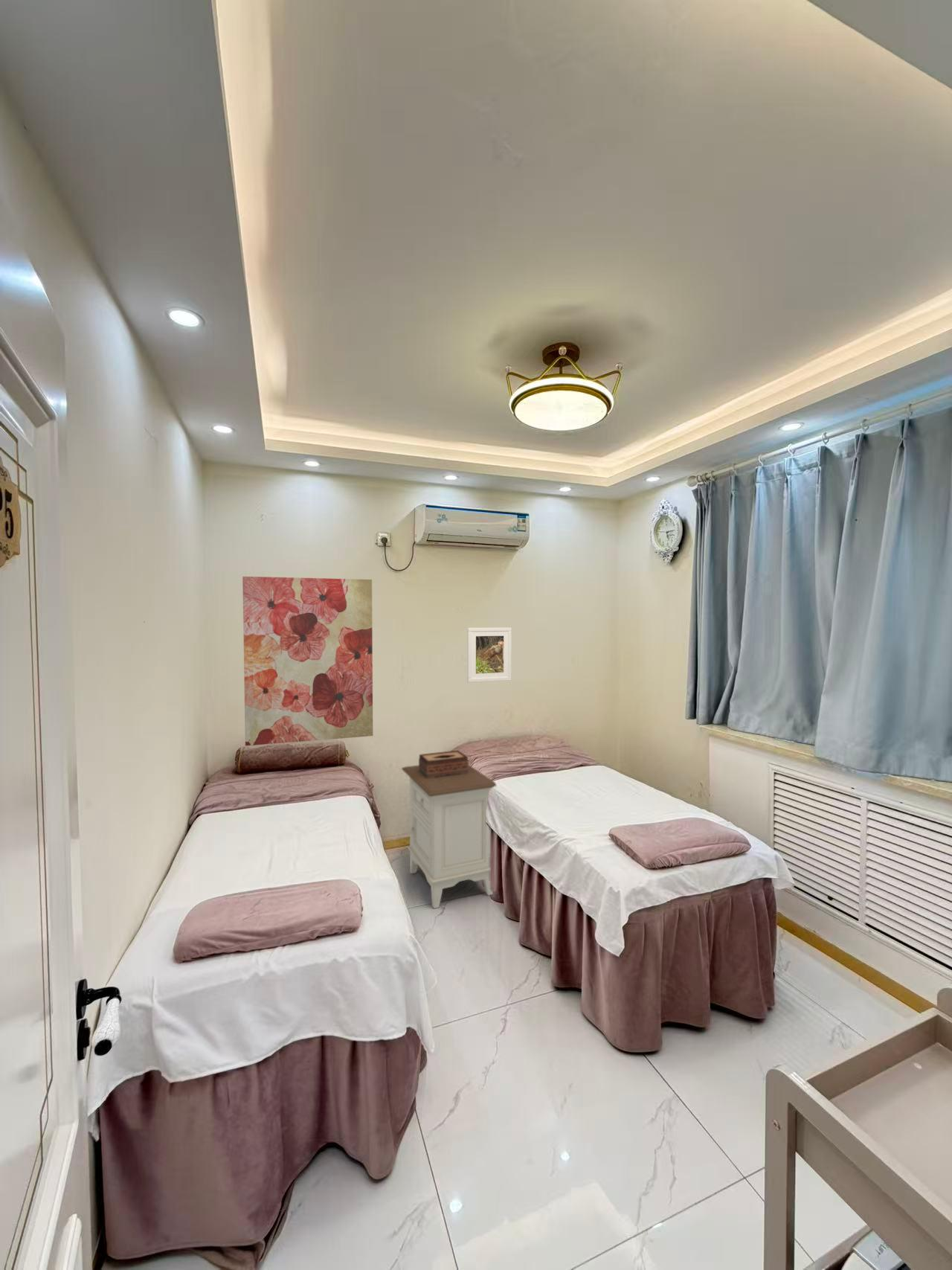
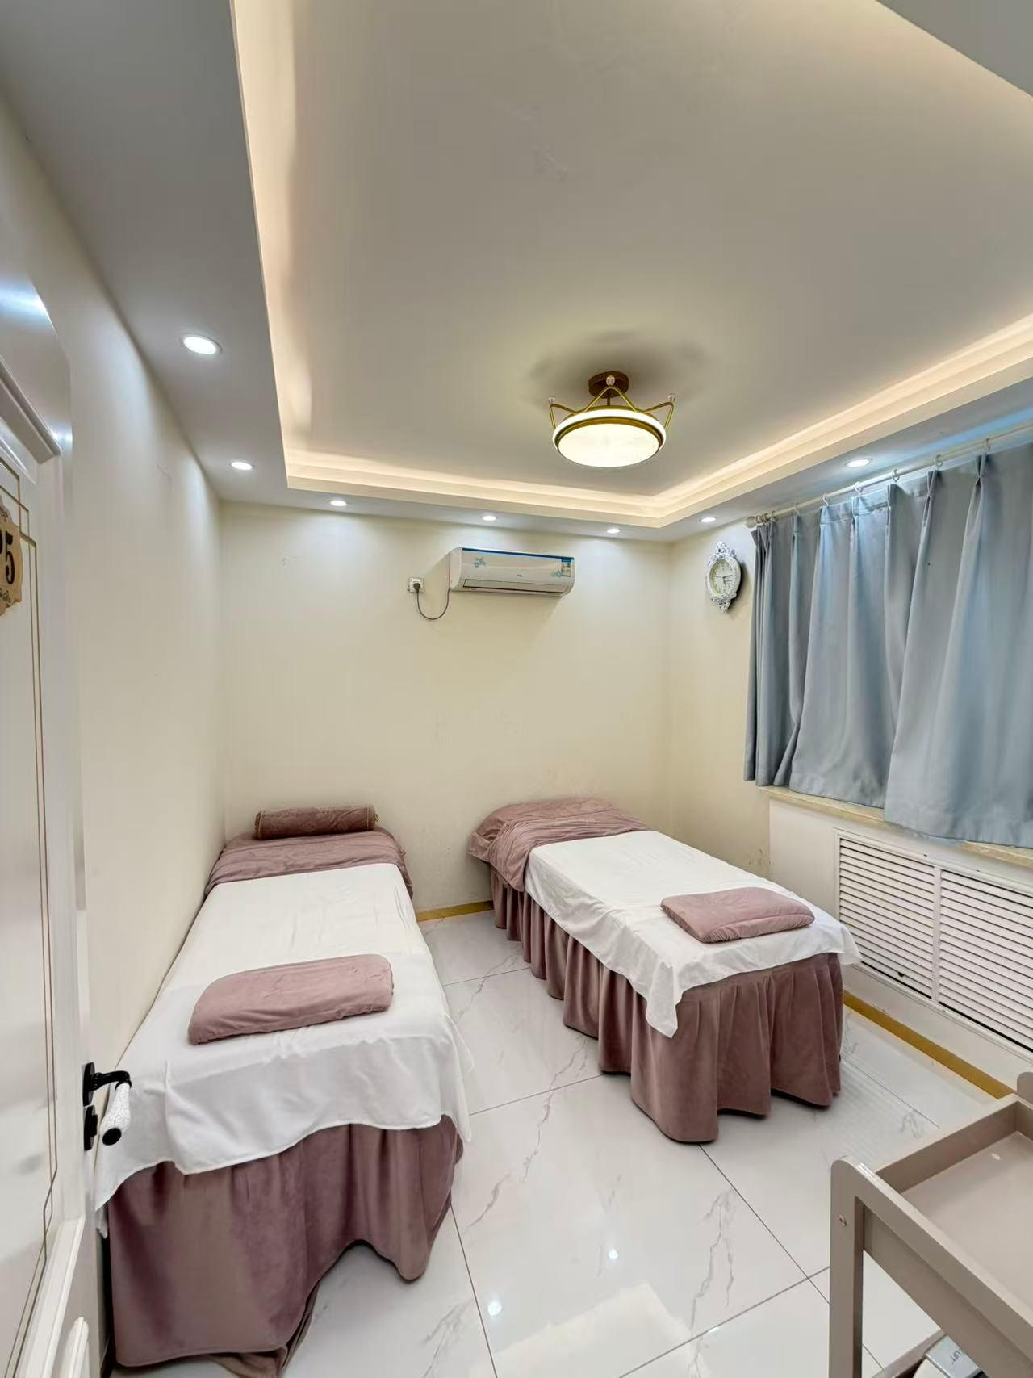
- tissue box [418,750,469,779]
- wall art [242,576,373,746]
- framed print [466,626,512,683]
- nightstand [401,764,497,909]
